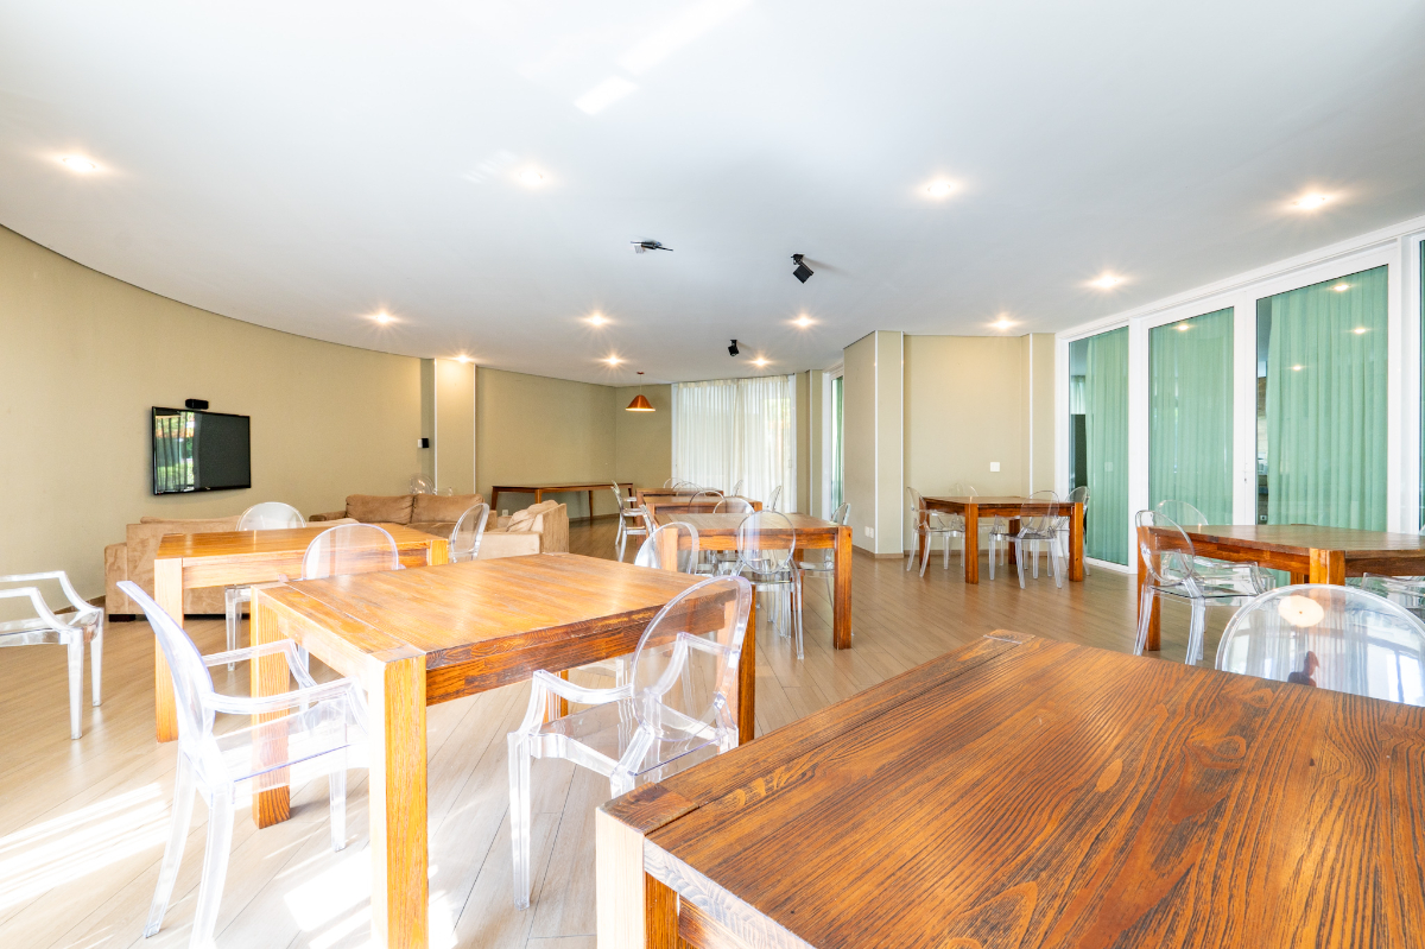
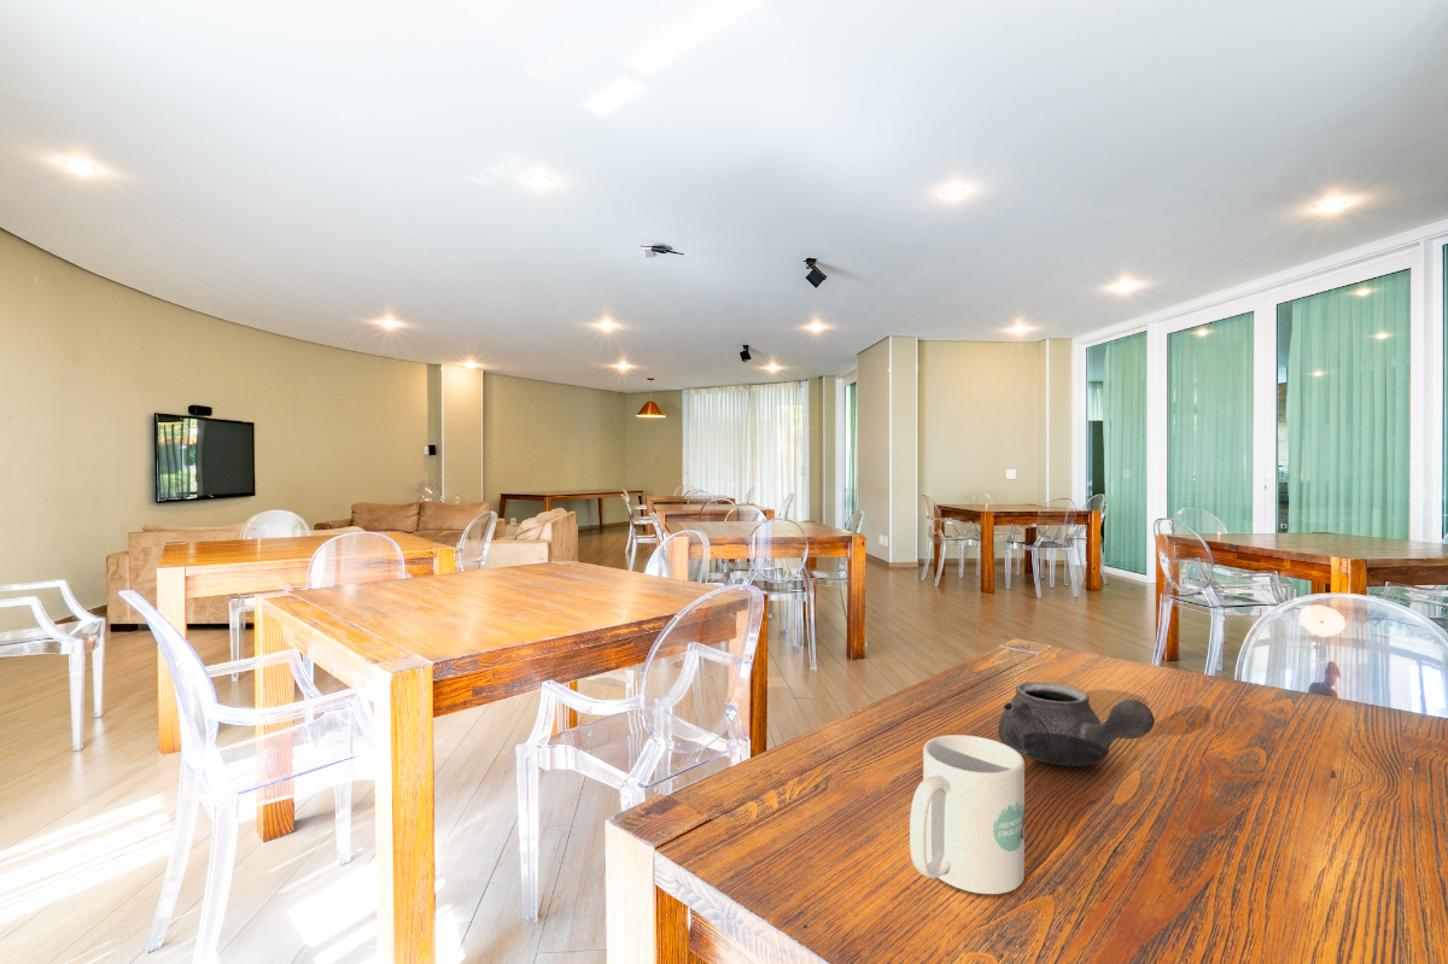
+ mug [909,734,1026,895]
+ teapot [997,680,1156,767]
